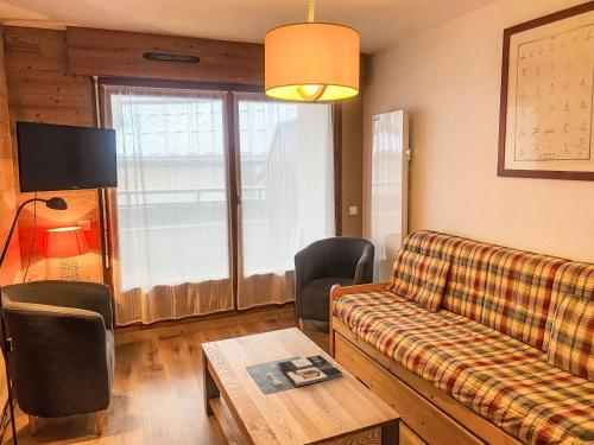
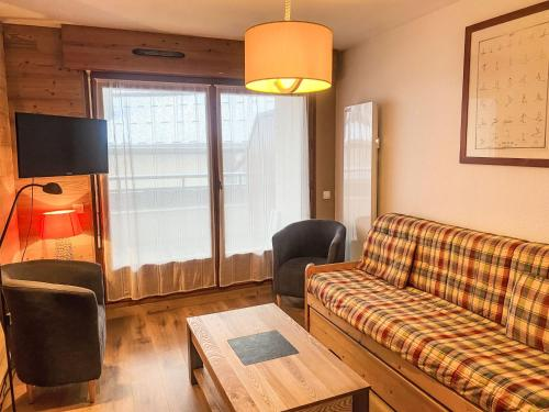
- magazine [265,354,345,387]
